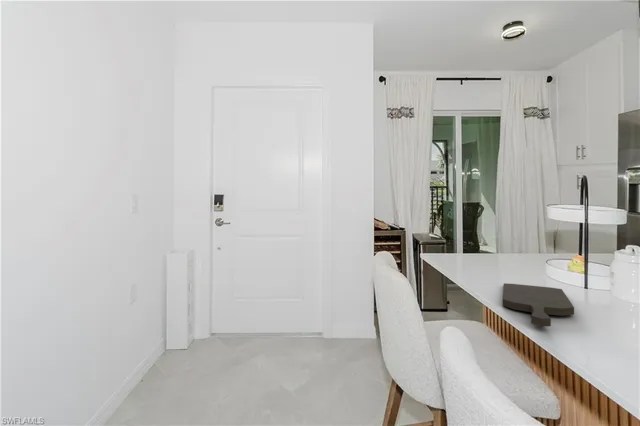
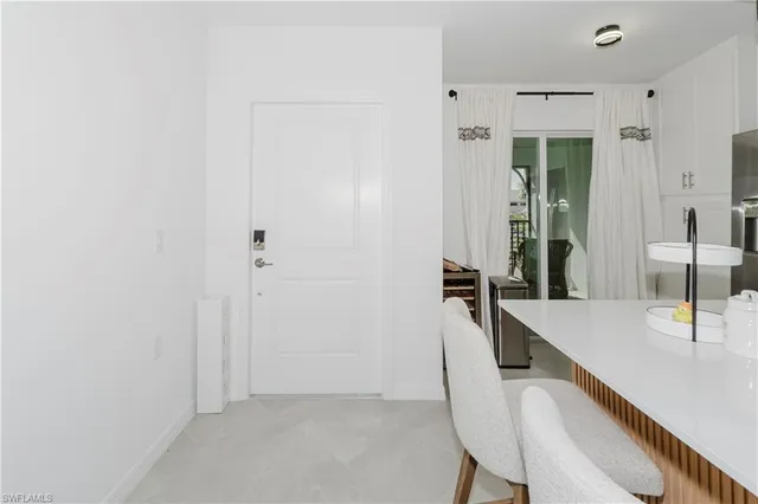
- cutting board [501,282,575,328]
